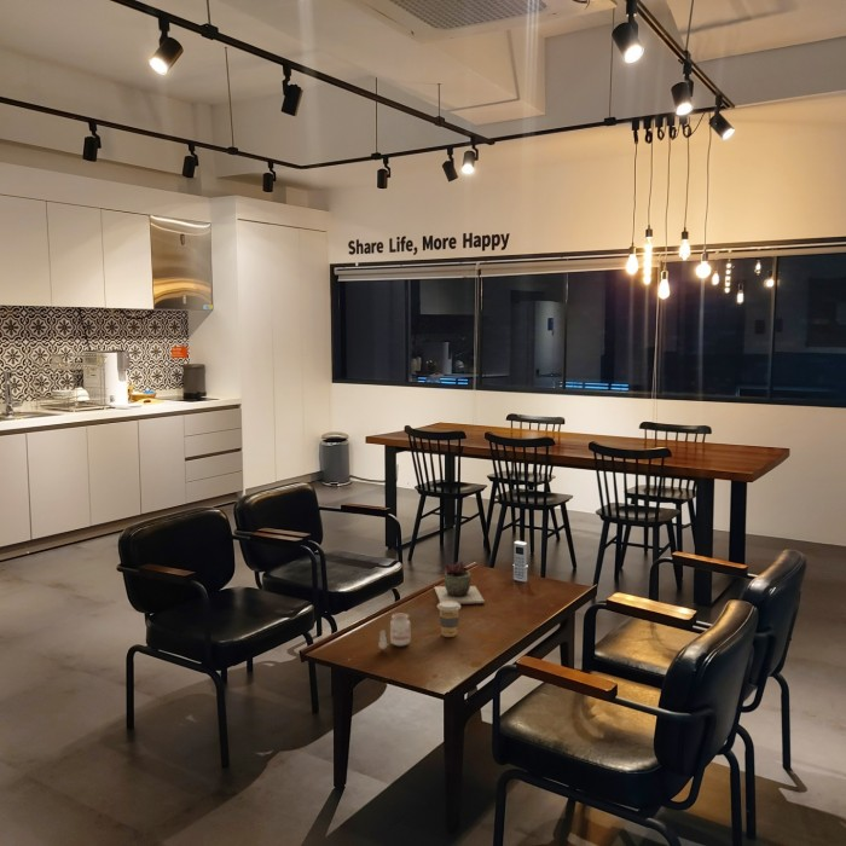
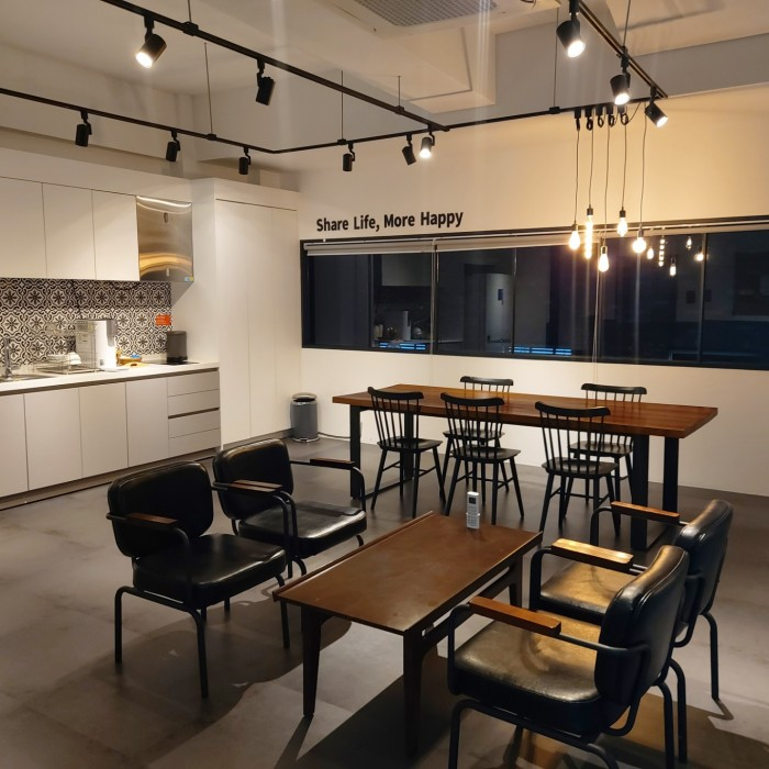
- coffee cup [436,601,462,638]
- candle [377,613,411,650]
- succulent plant [433,561,486,605]
